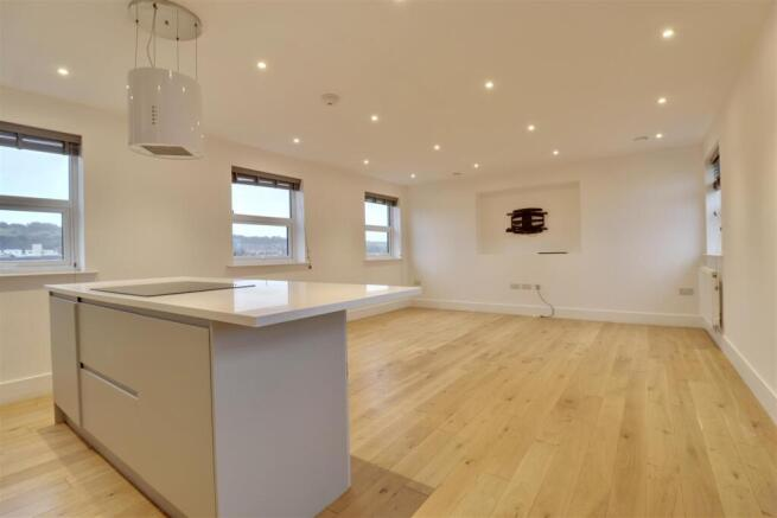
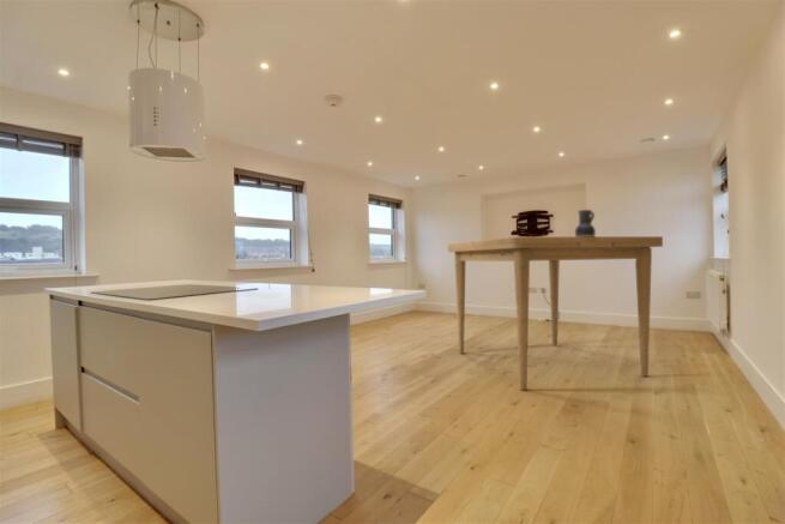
+ vase [574,209,597,237]
+ dining table [447,235,664,391]
